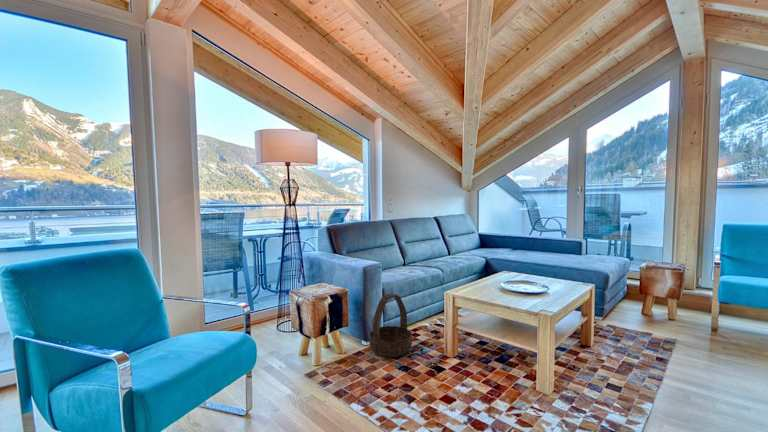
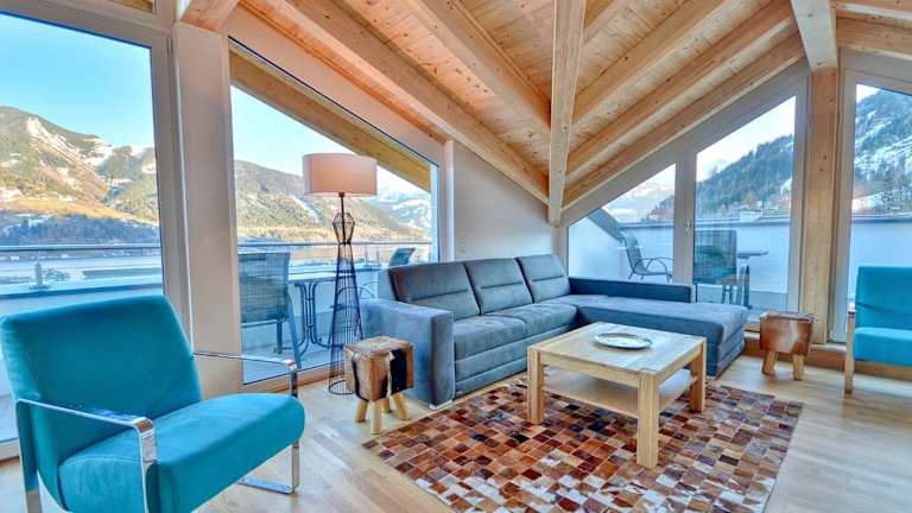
- basket [368,293,413,358]
